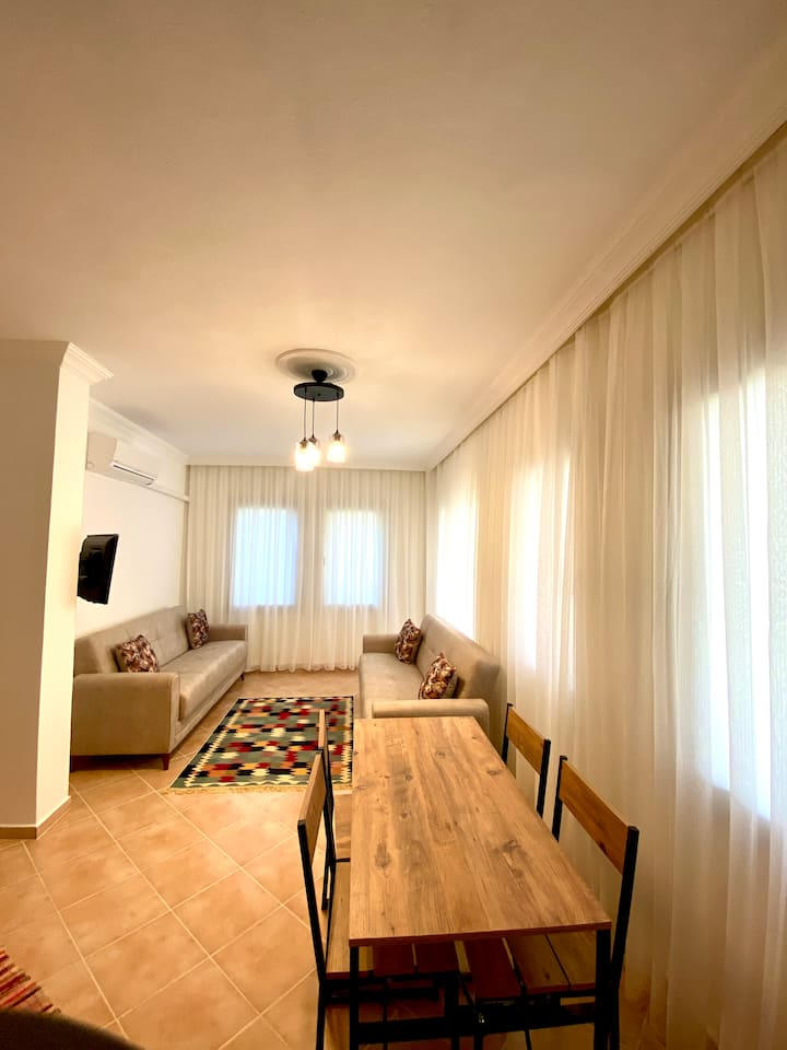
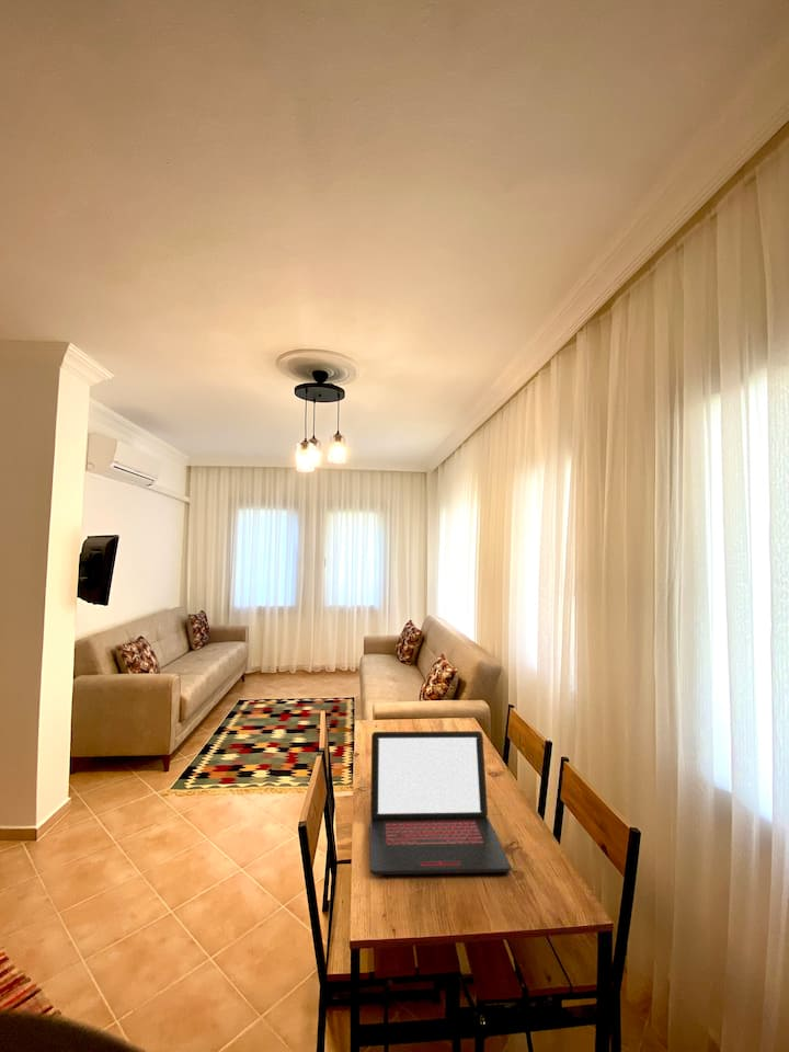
+ laptop [369,730,512,876]
